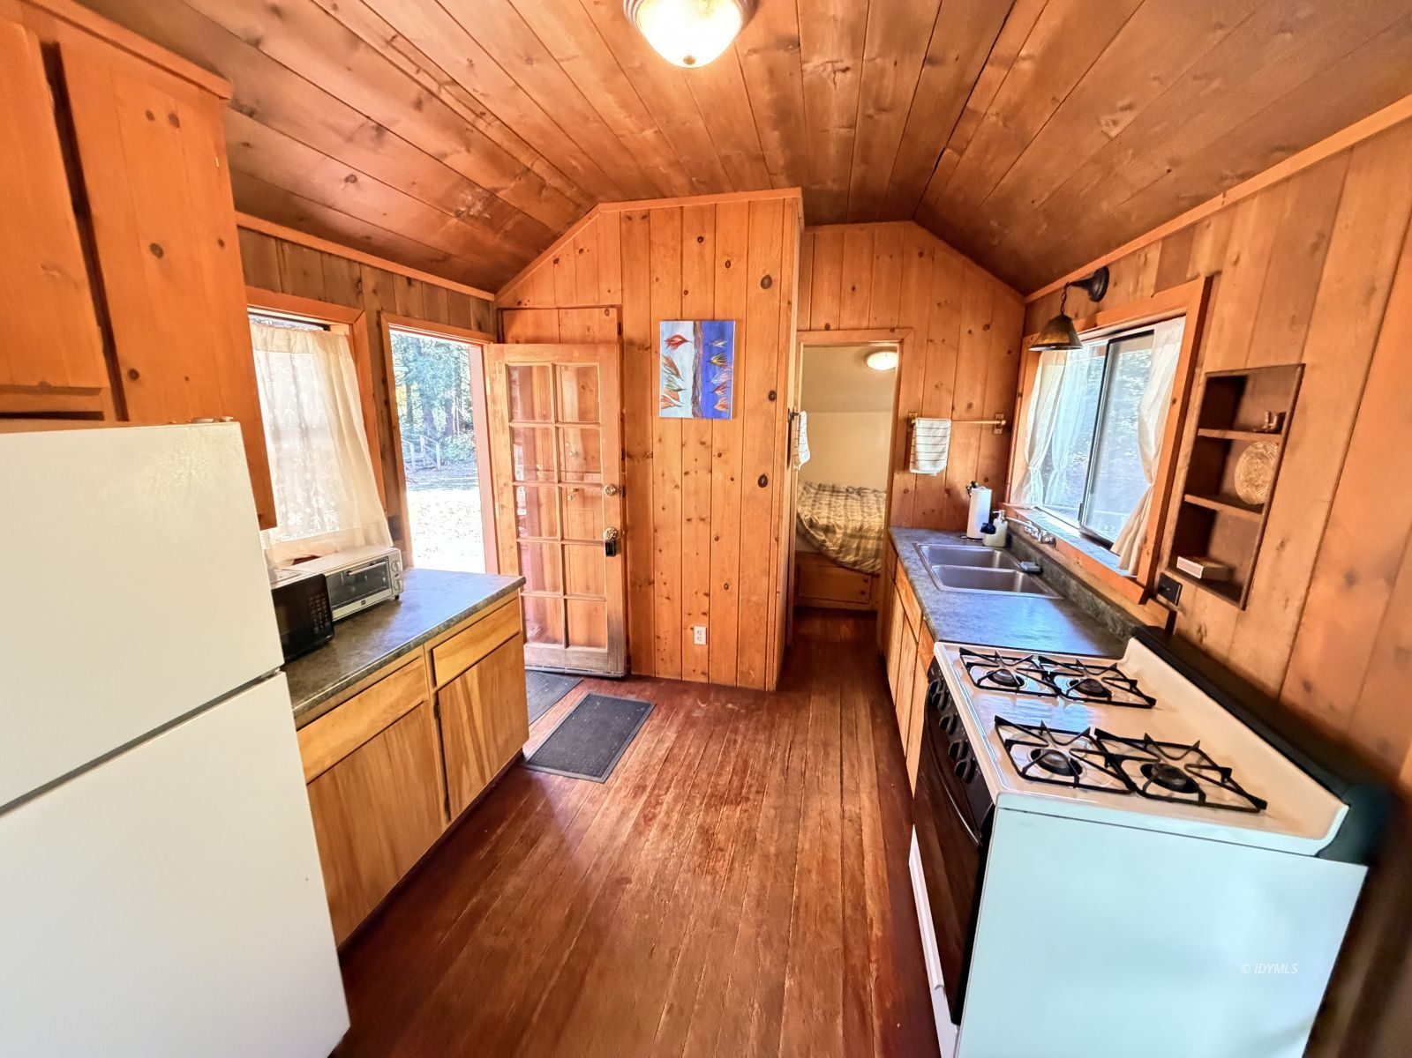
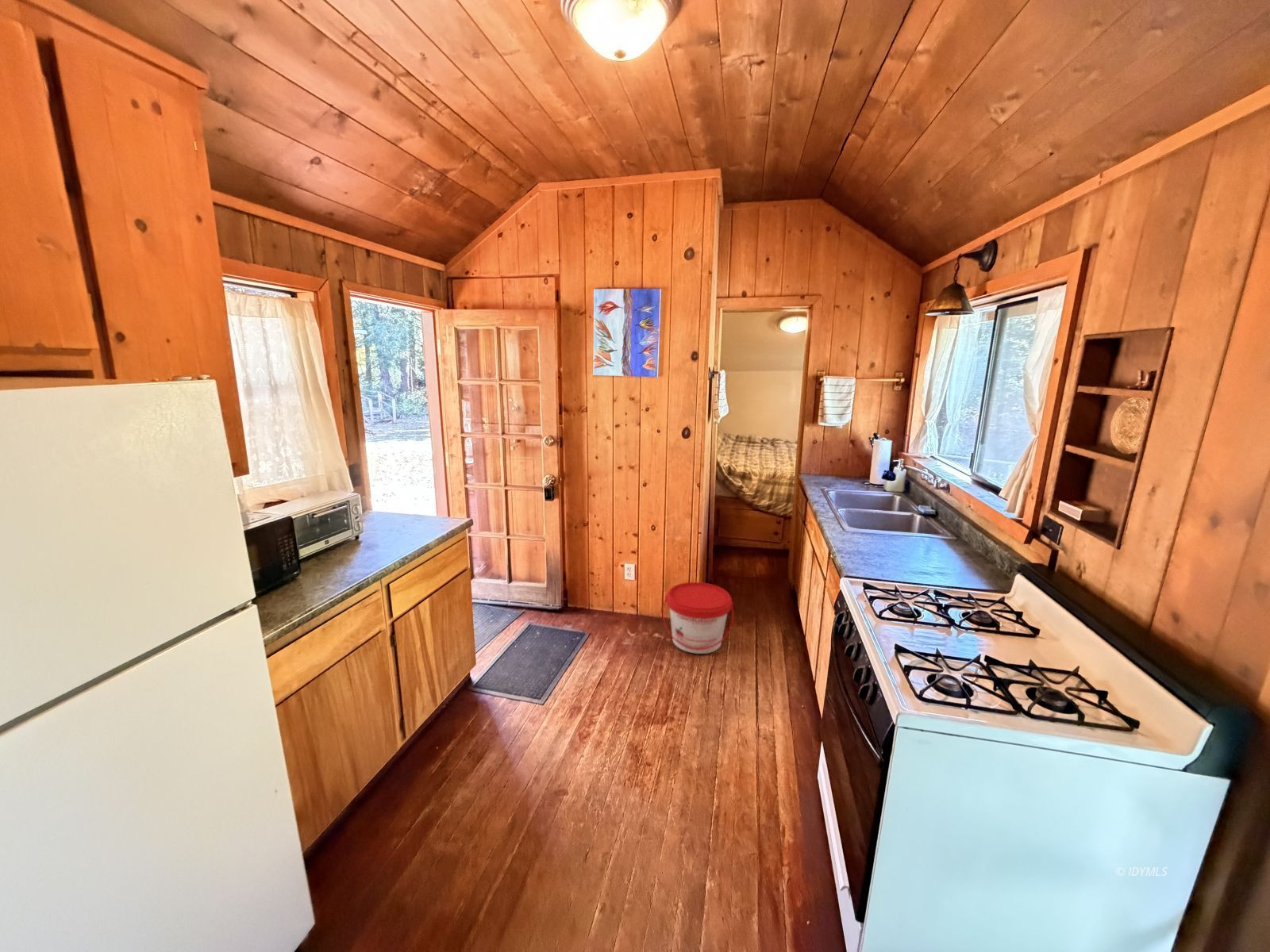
+ bucket [662,582,734,655]
